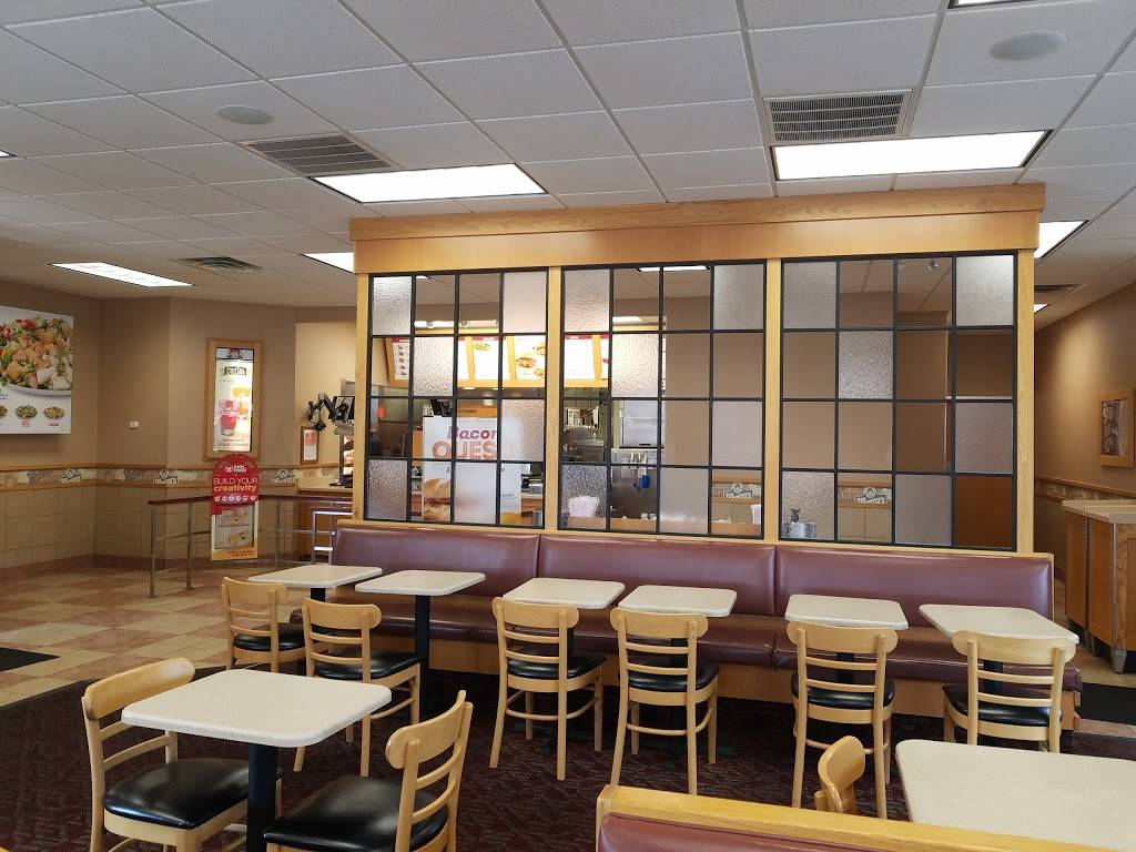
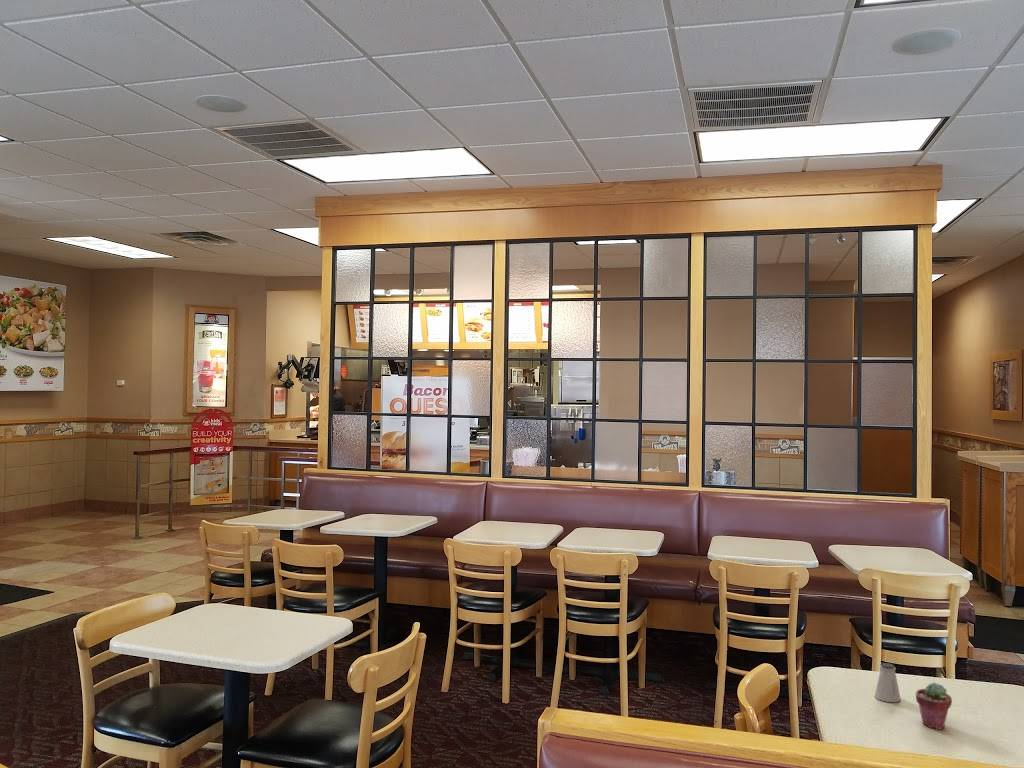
+ saltshaker [874,662,902,703]
+ potted succulent [915,682,953,730]
